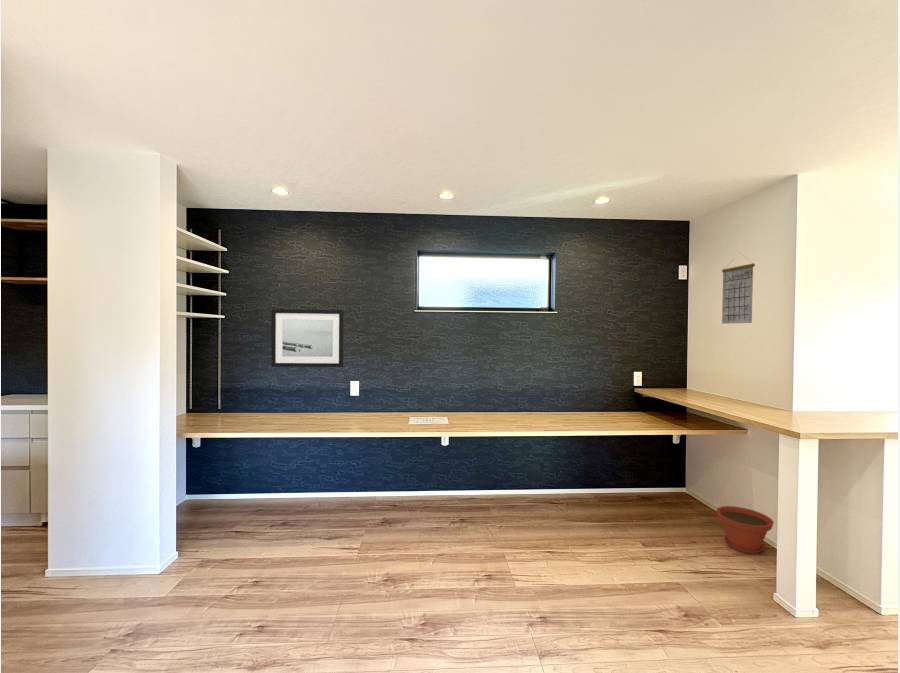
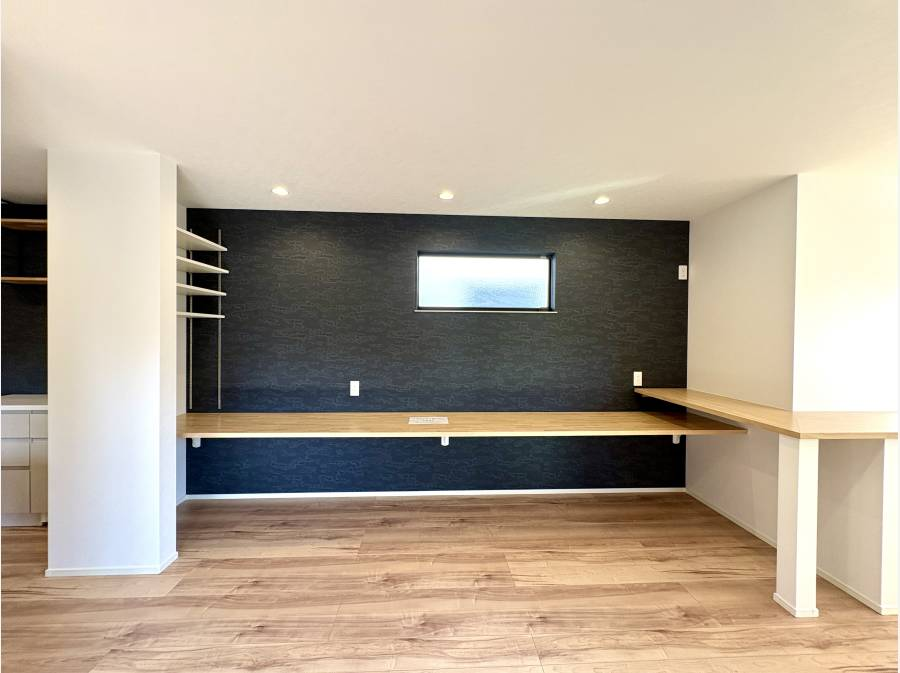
- calendar [721,253,756,325]
- wall art [270,308,345,368]
- plant pot [715,505,775,555]
